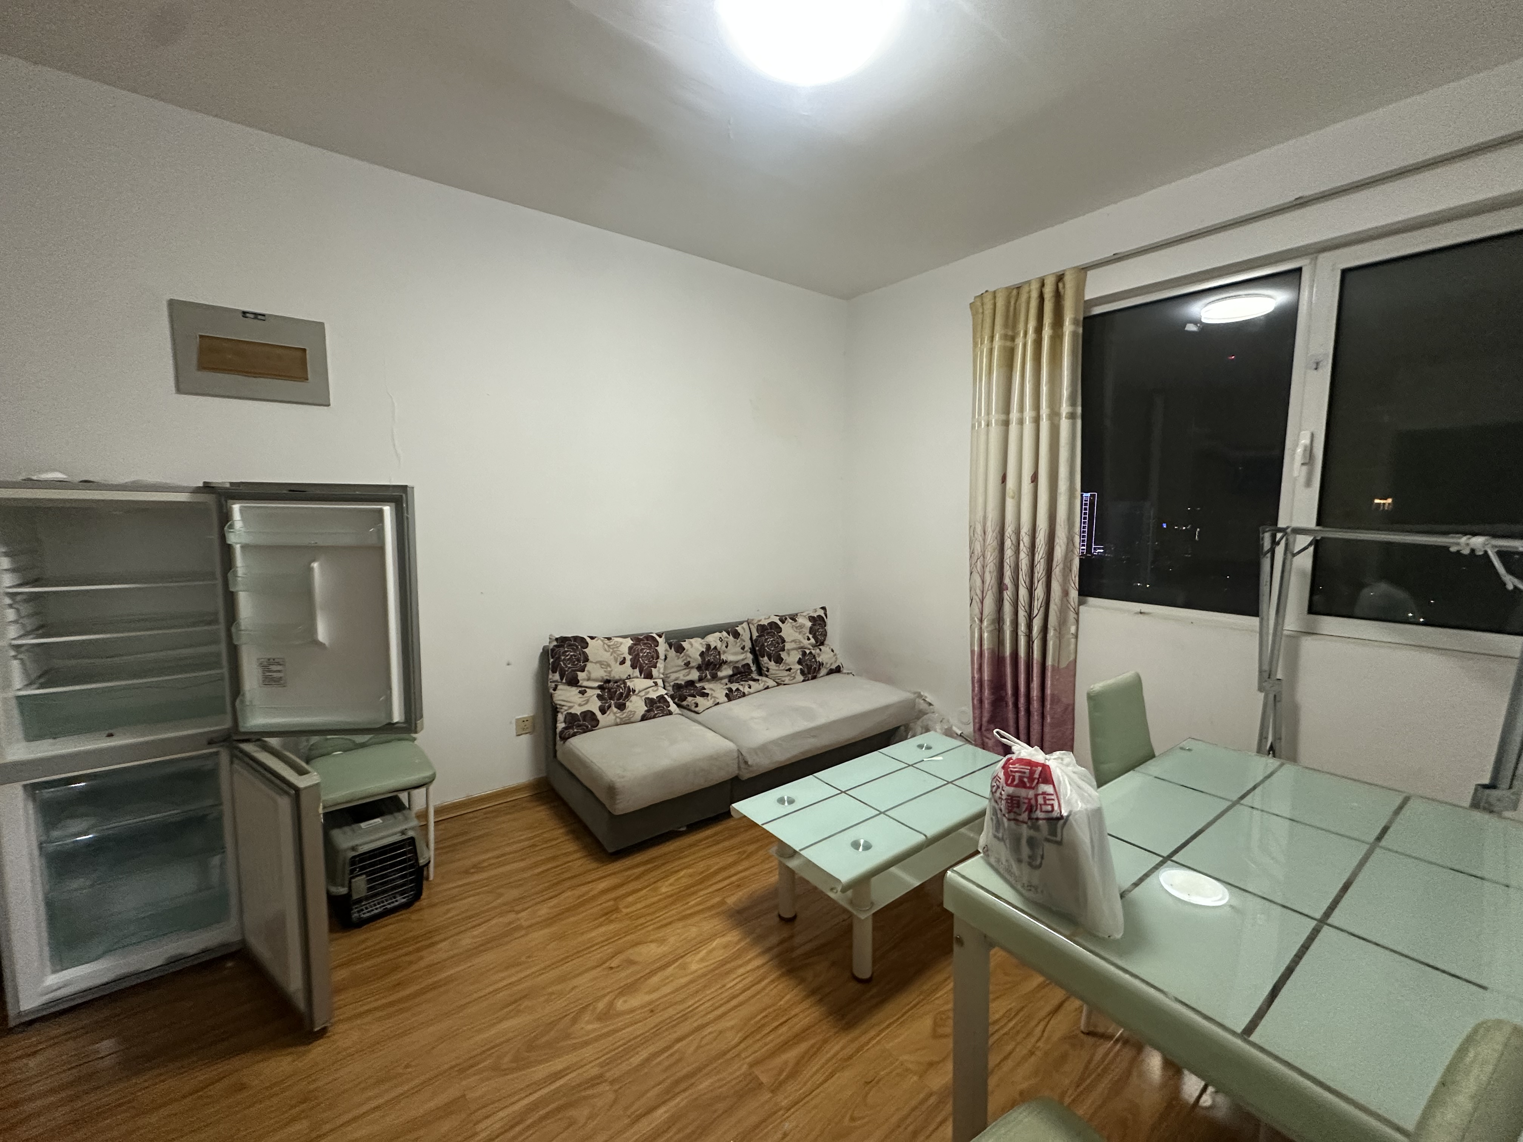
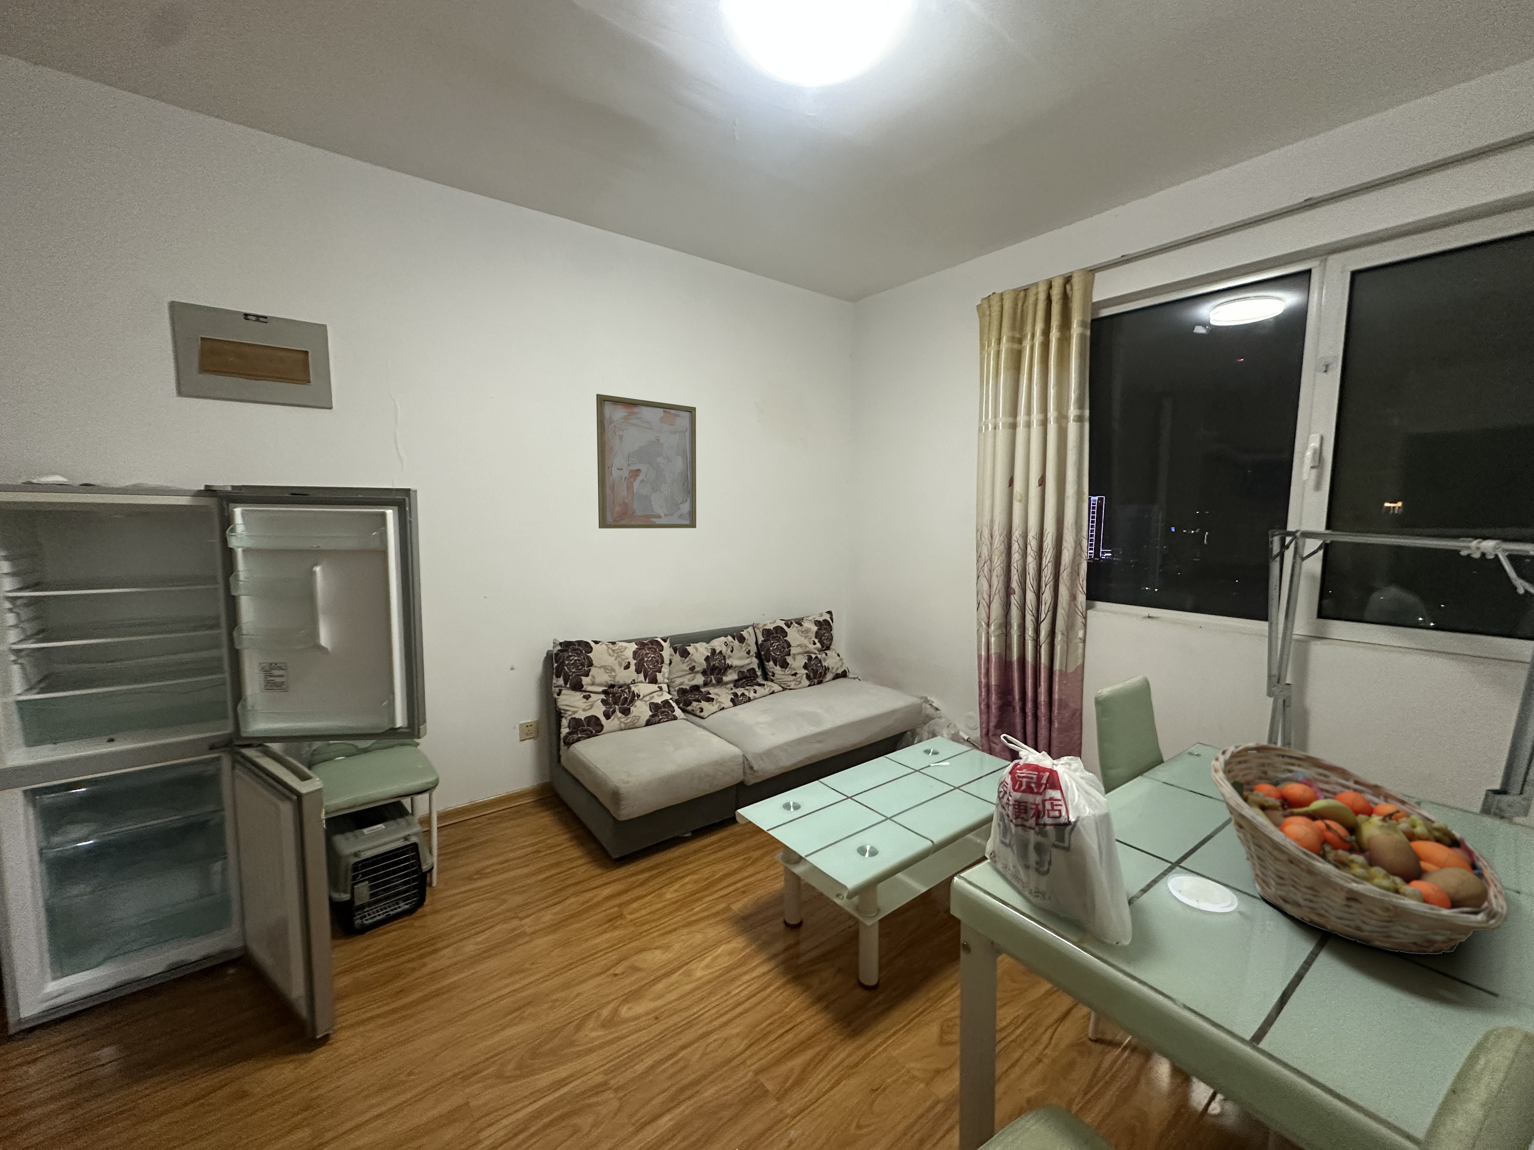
+ wall art [597,394,697,529]
+ fruit basket [1210,742,1509,956]
